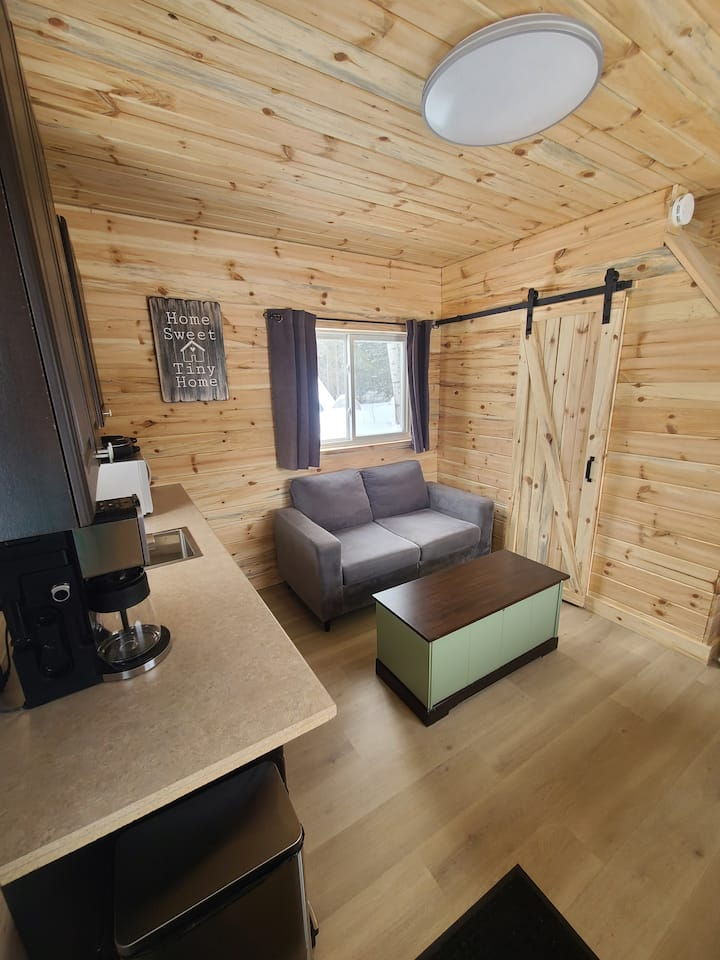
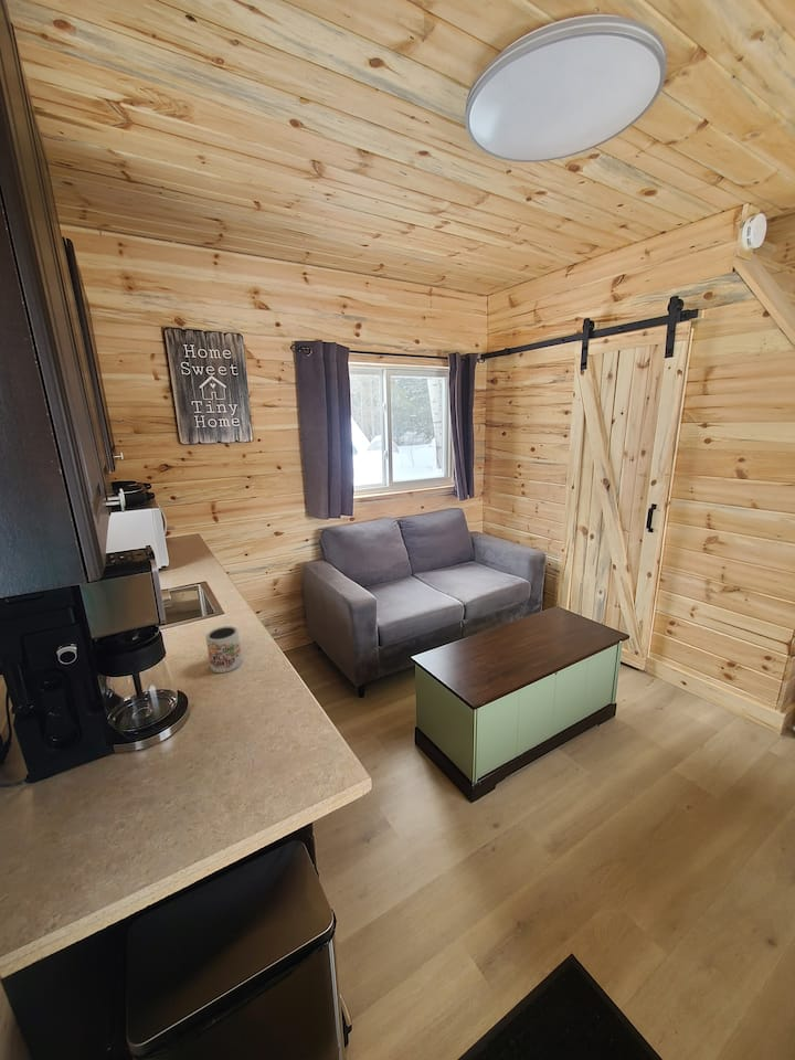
+ mug [204,625,243,674]
